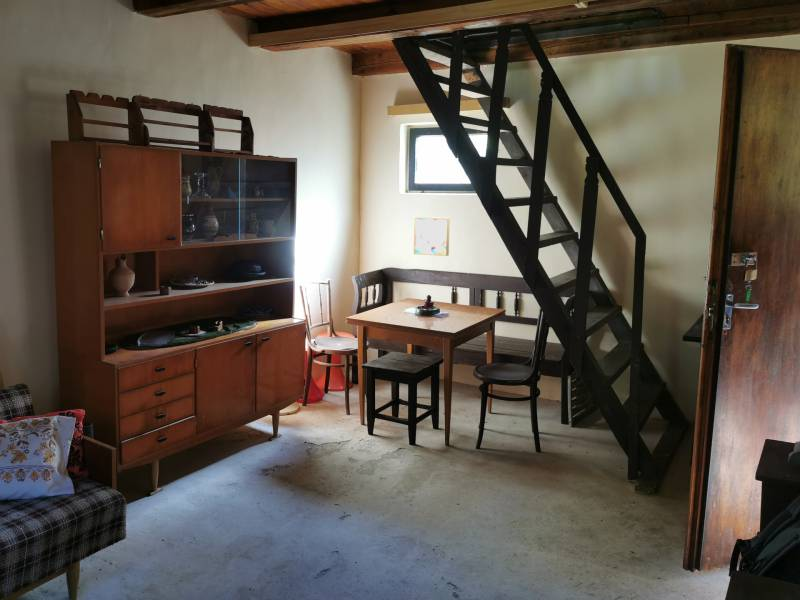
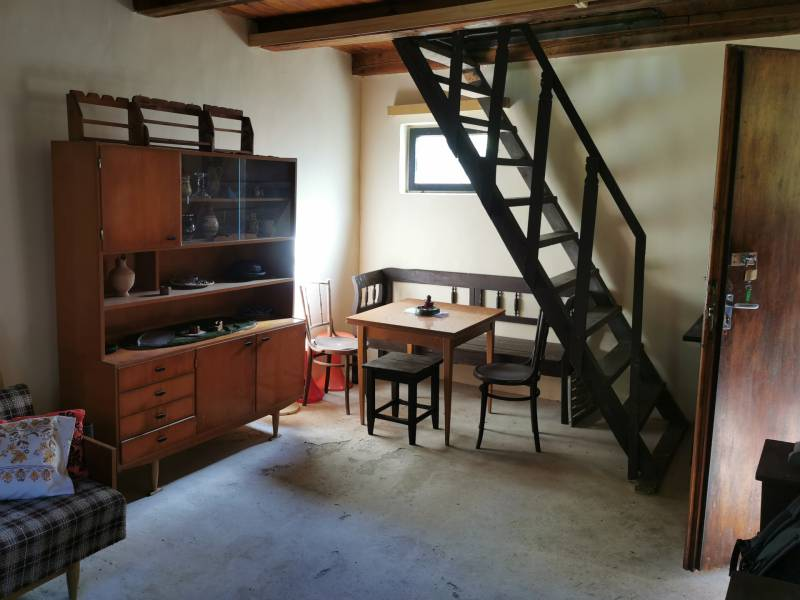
- wall art [413,216,451,257]
